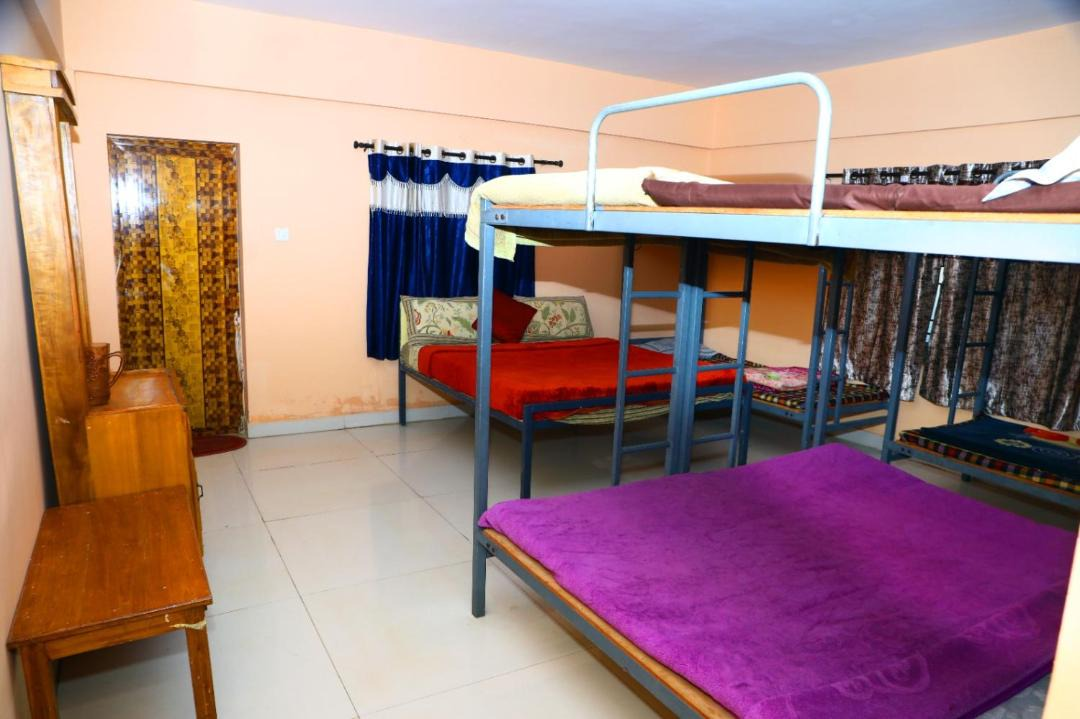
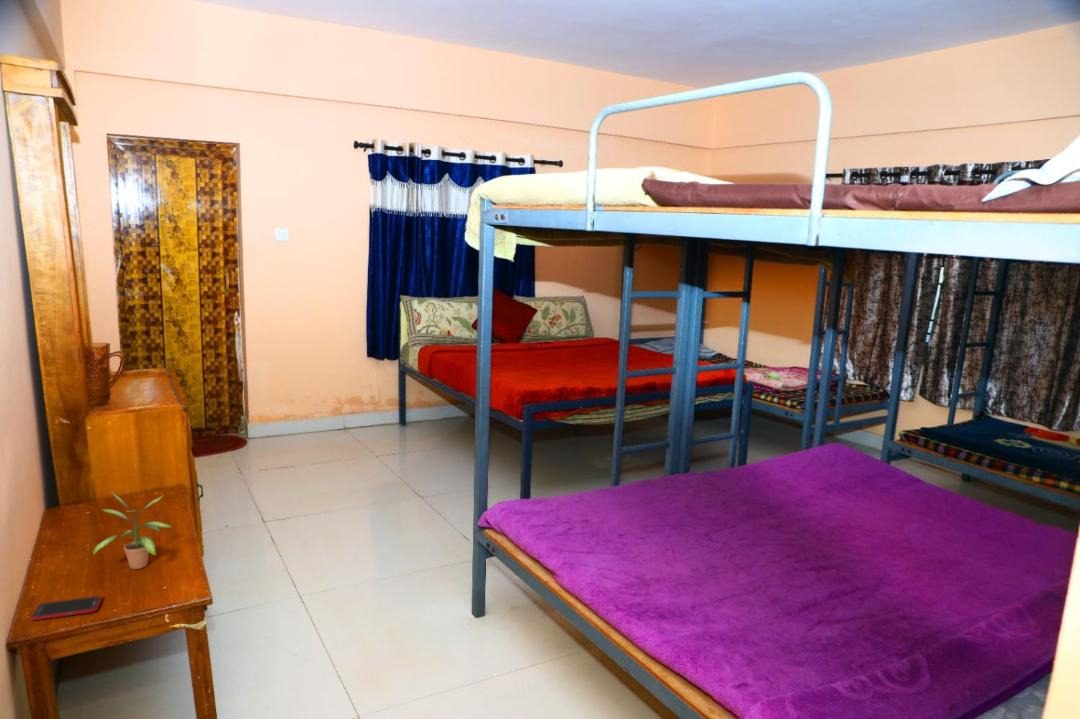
+ potted plant [92,490,173,570]
+ cell phone [30,595,103,621]
